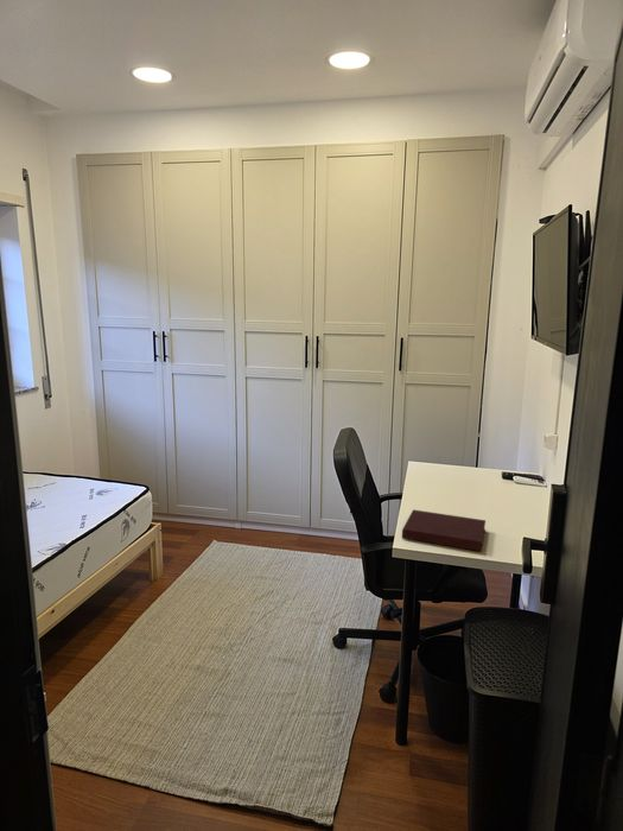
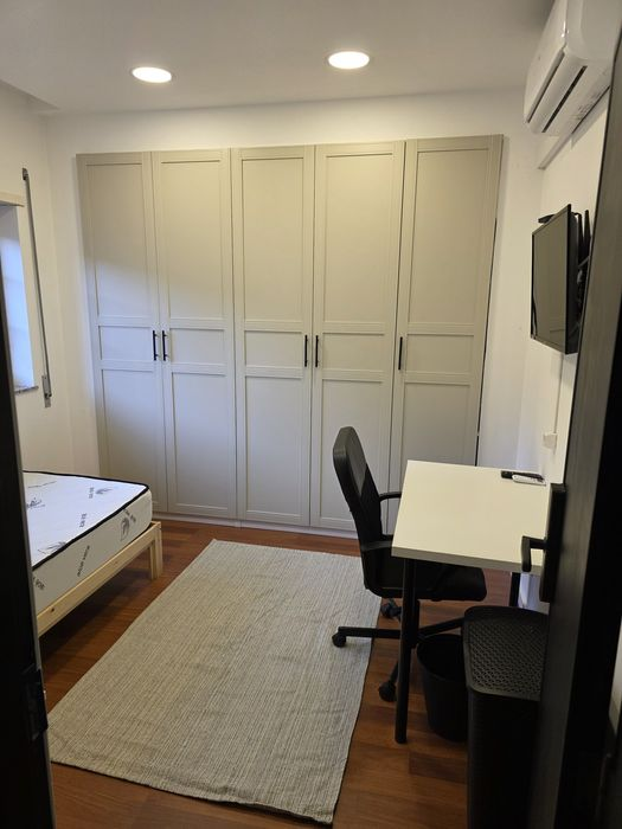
- notebook [401,508,487,552]
